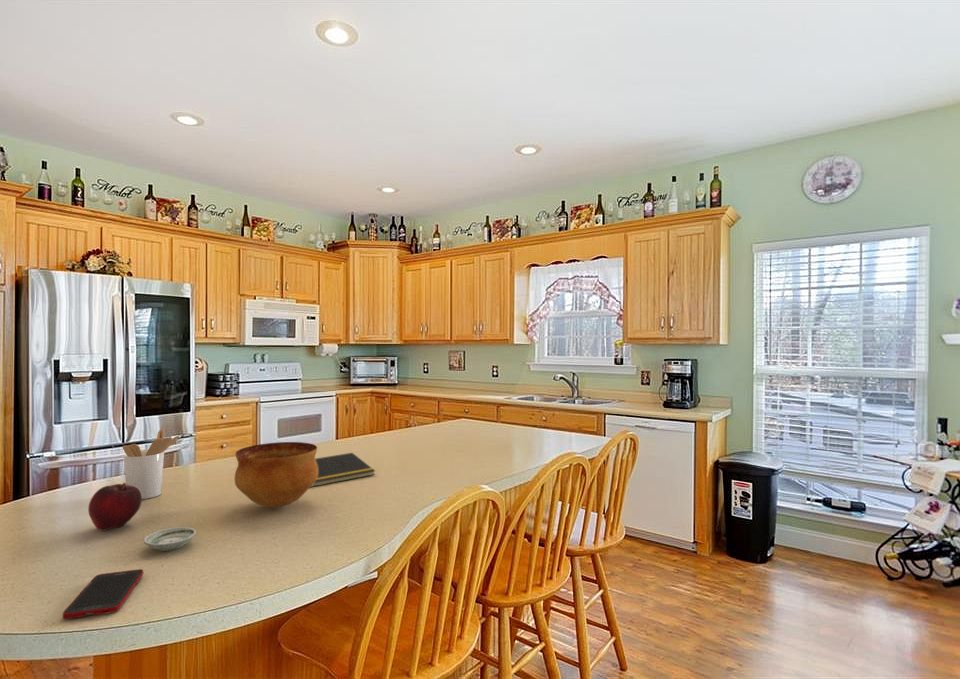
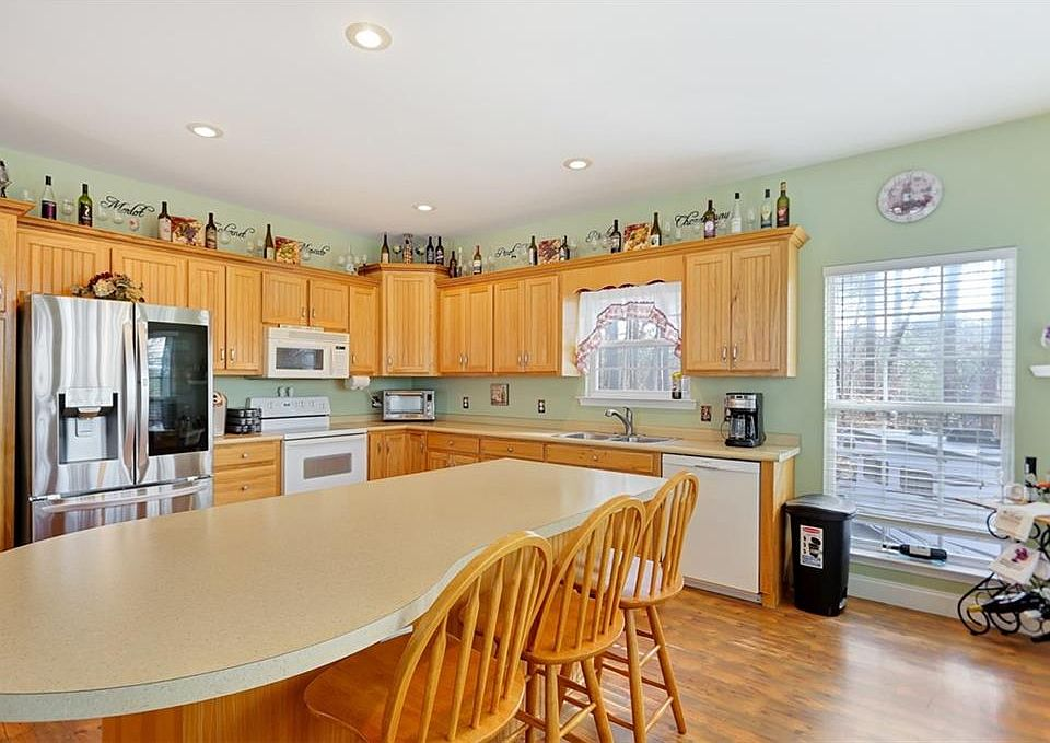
- fruit [87,482,143,532]
- bowl [234,441,318,508]
- saucer [143,526,197,552]
- utensil holder [122,428,181,500]
- cell phone [62,568,144,620]
- notepad [310,452,376,488]
